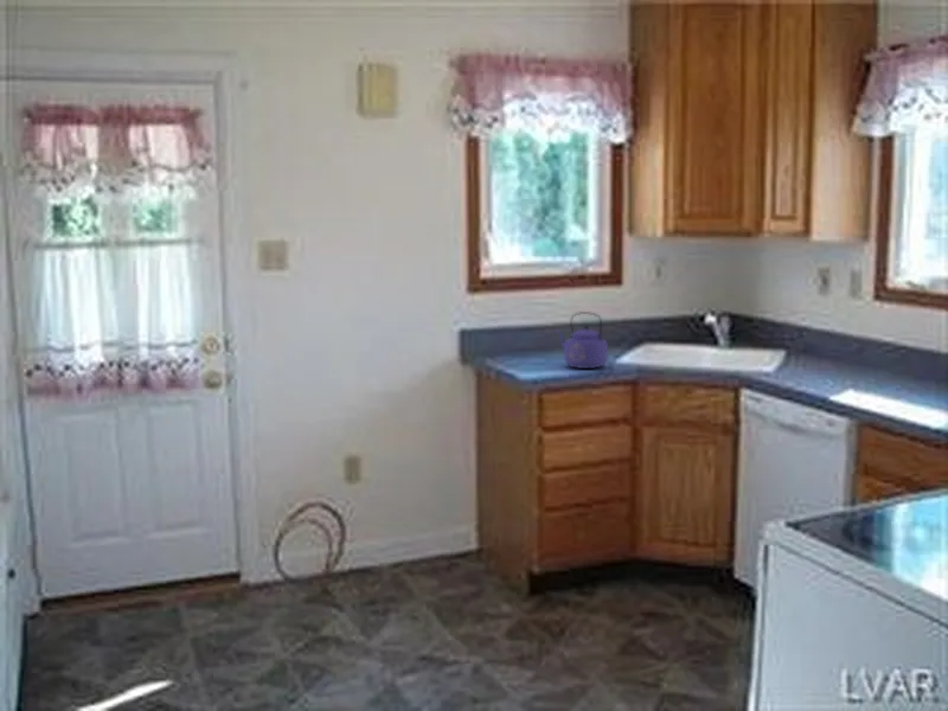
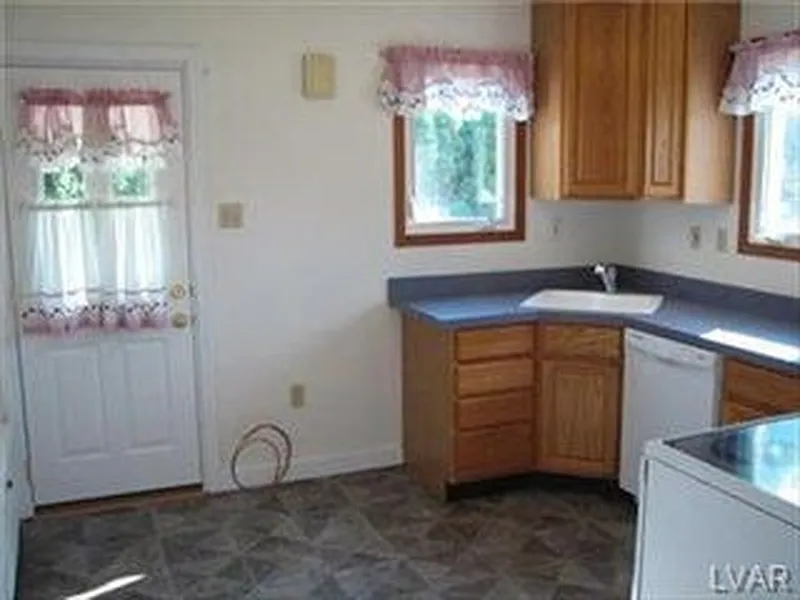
- kettle [555,310,609,370]
